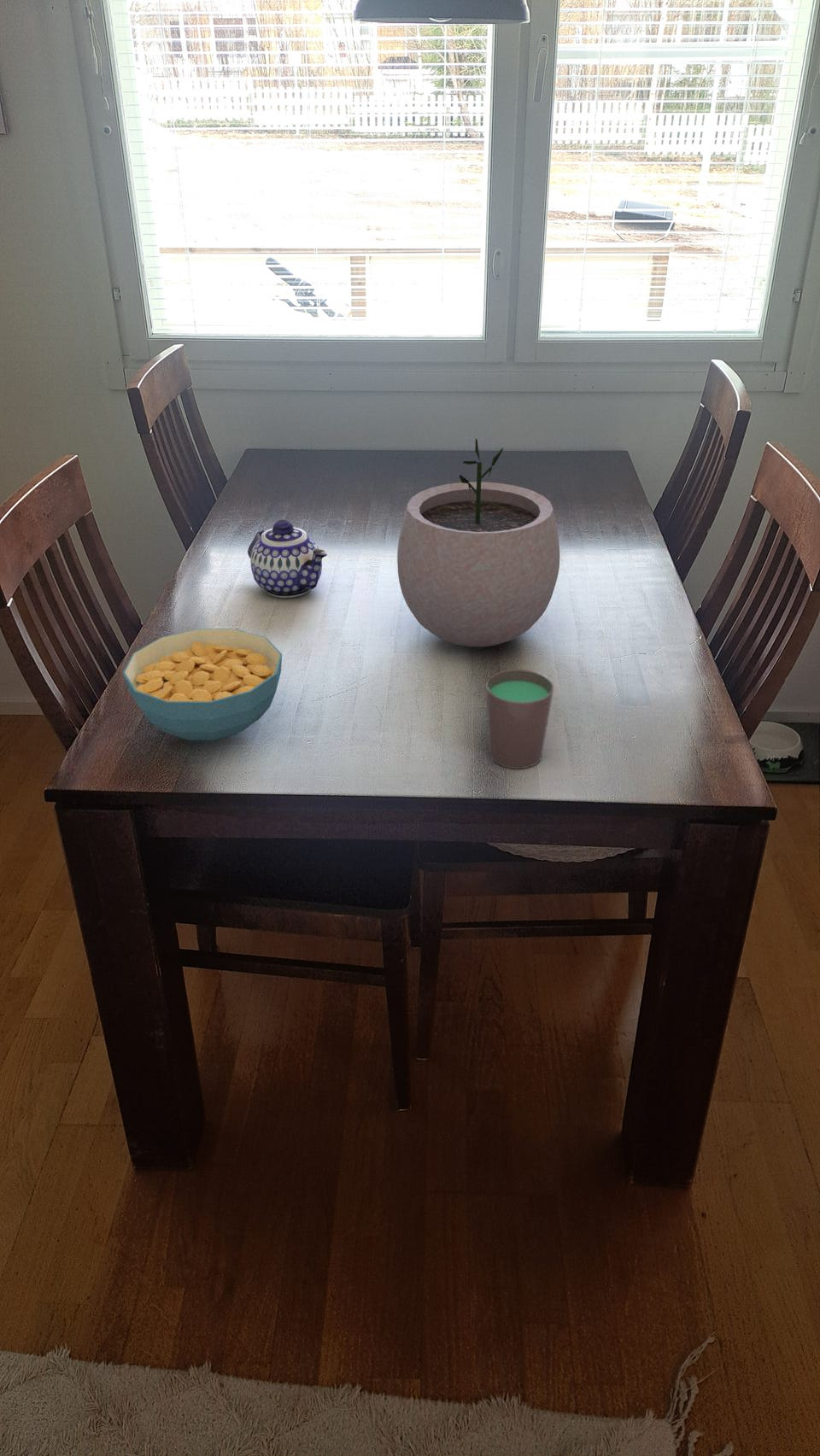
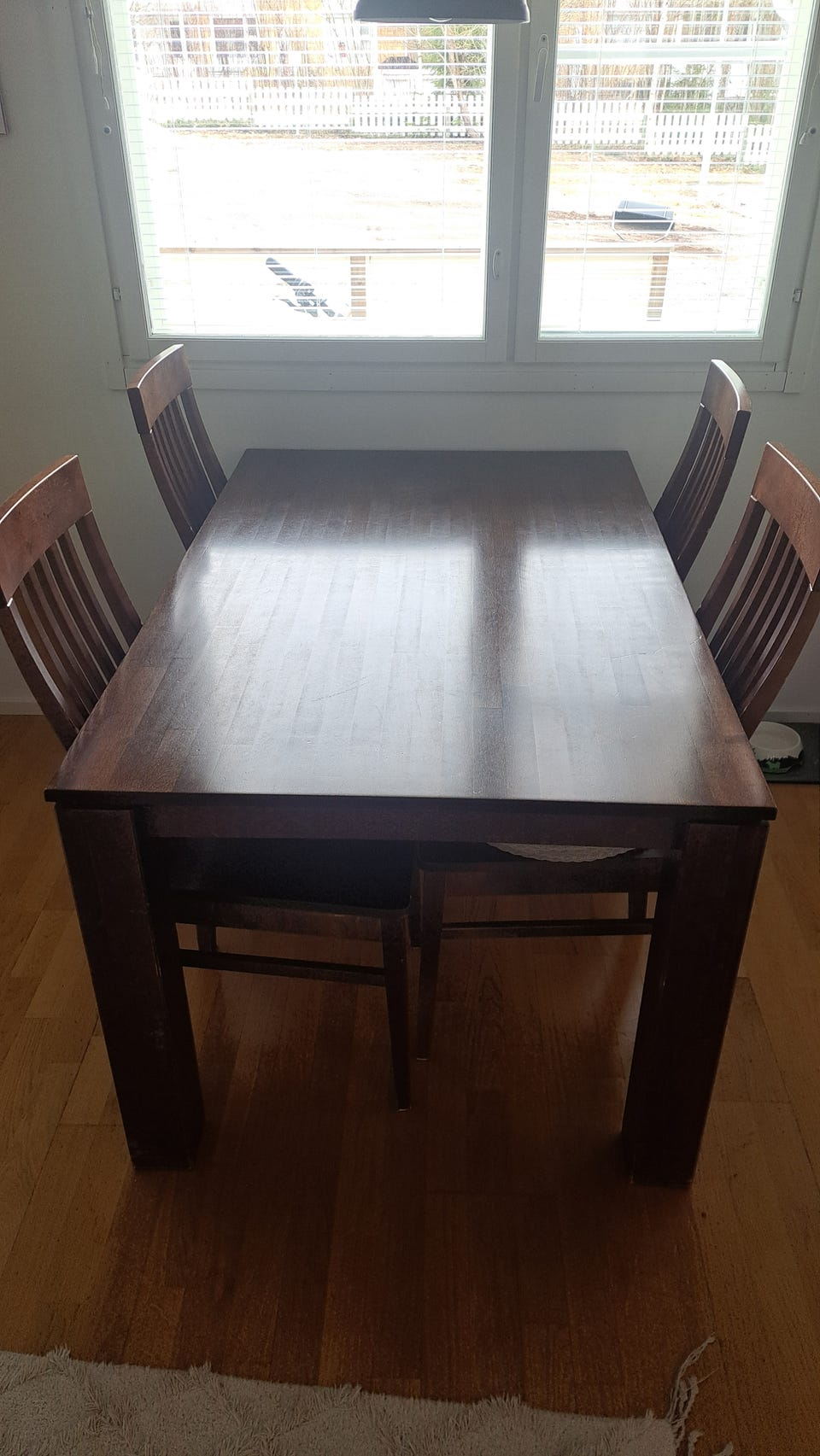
- teapot [247,519,328,599]
- plant pot [396,438,560,648]
- cereal bowl [122,628,283,741]
- cup [485,669,554,769]
